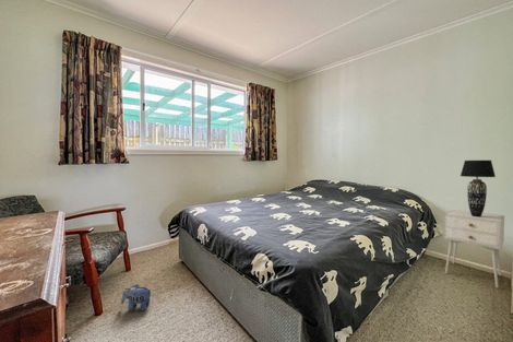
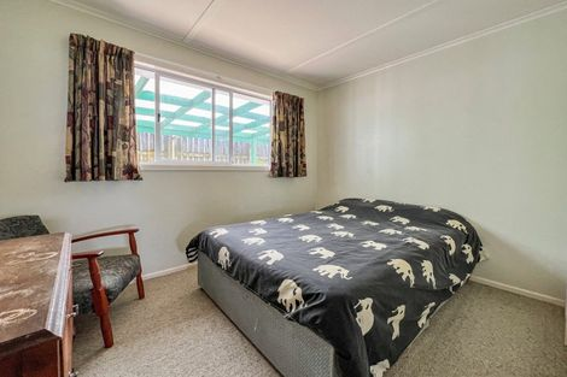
- table lamp [460,160,497,217]
- plush toy [120,283,153,311]
- nightstand [443,209,505,288]
